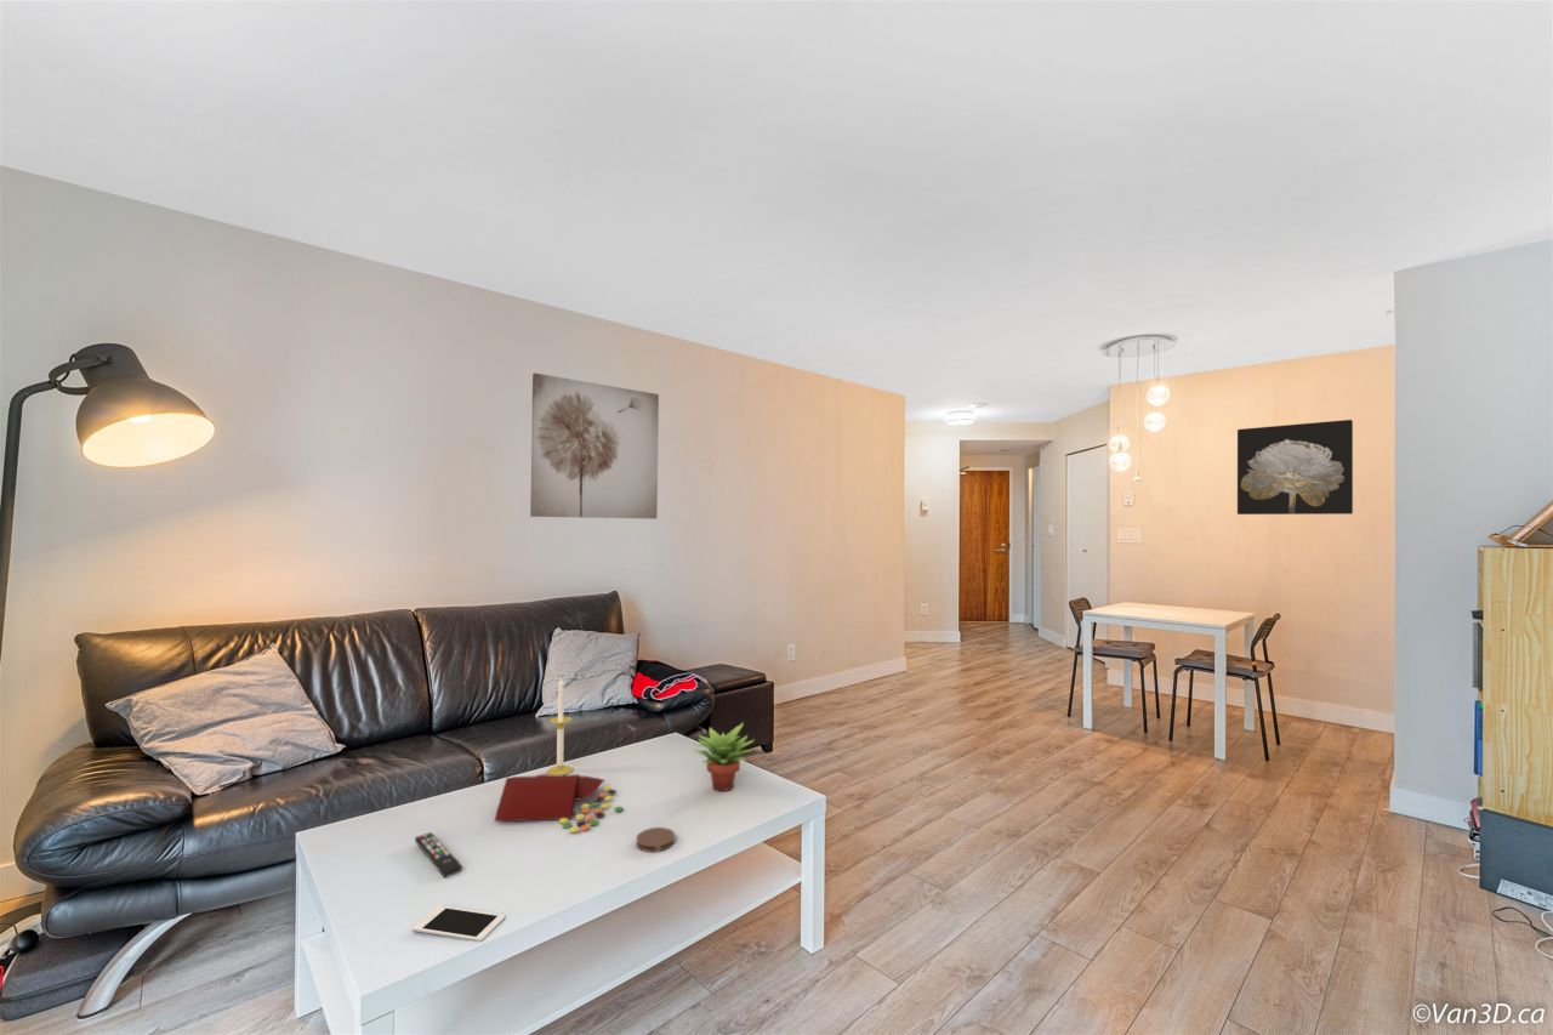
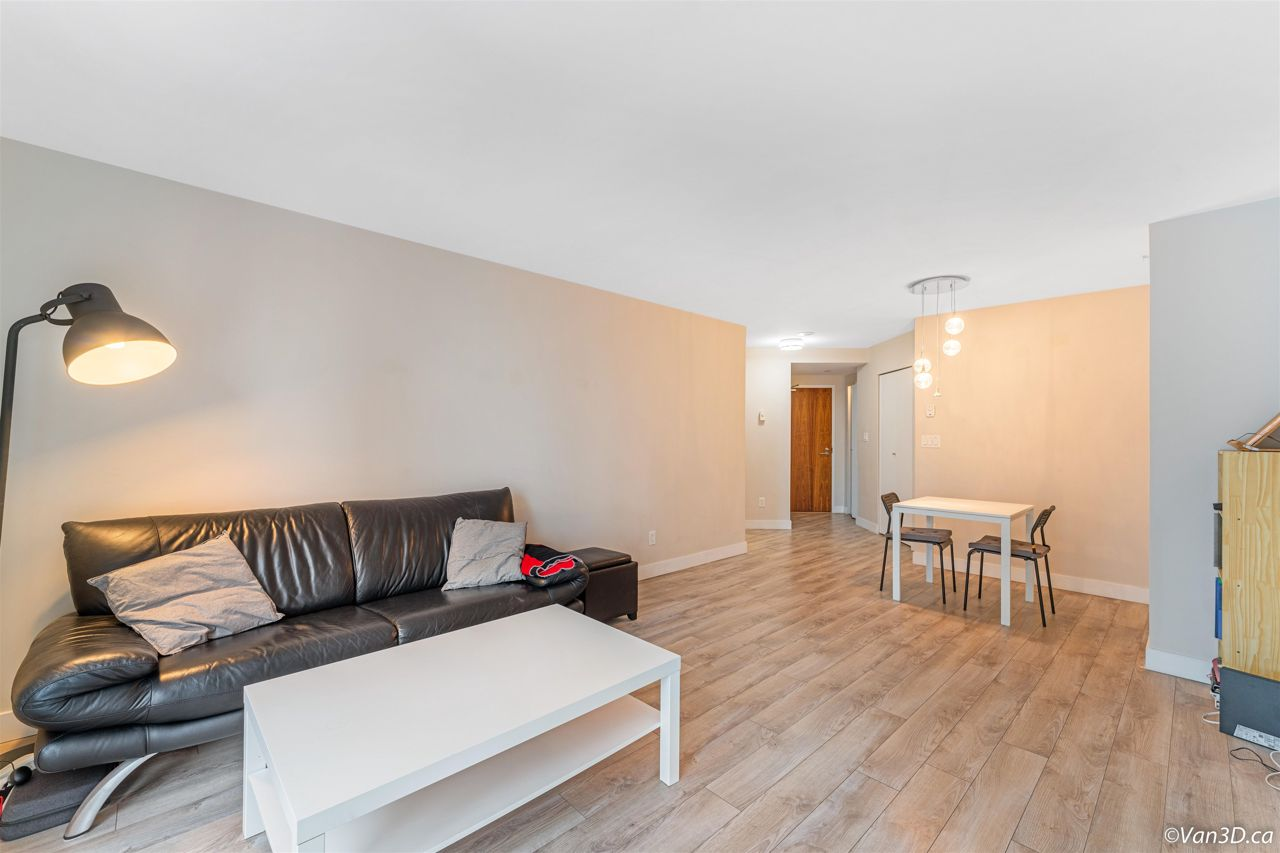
- coaster [635,826,676,853]
- candy bag [493,773,625,834]
- cell phone [411,905,506,943]
- remote control [414,831,463,878]
- succulent plant [693,721,756,792]
- wall art [1236,419,1354,516]
- candle [546,677,574,775]
- wall art [529,373,660,521]
